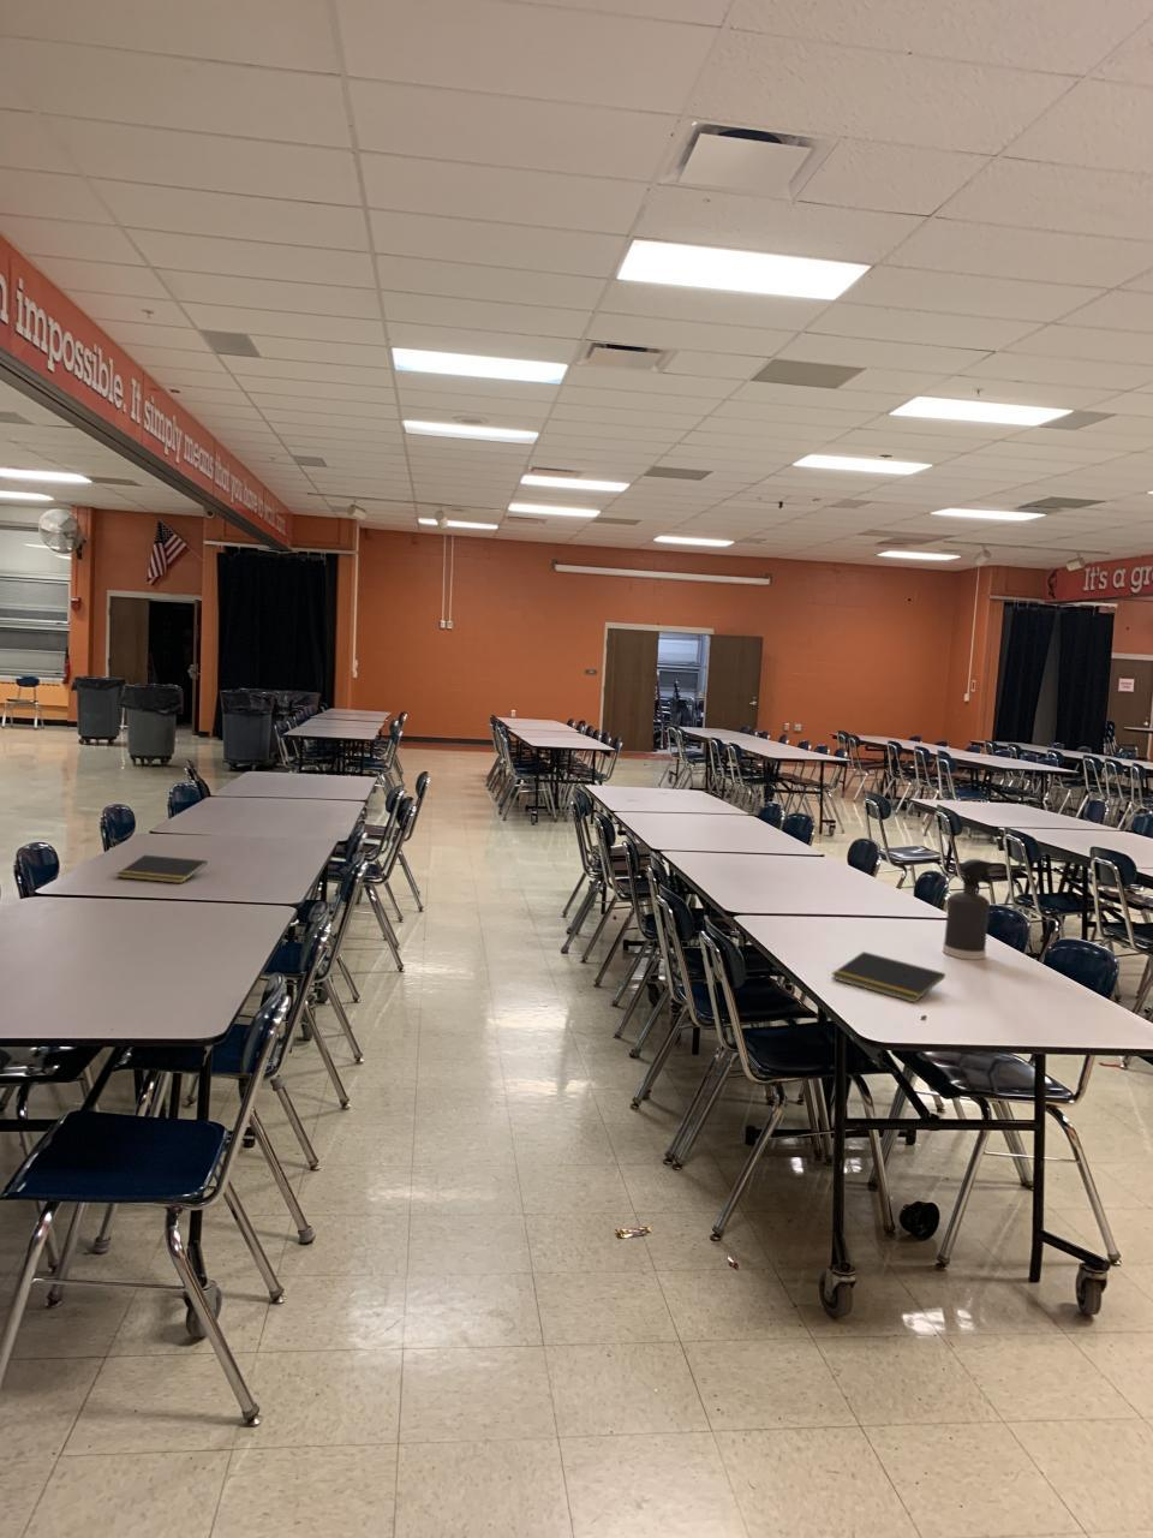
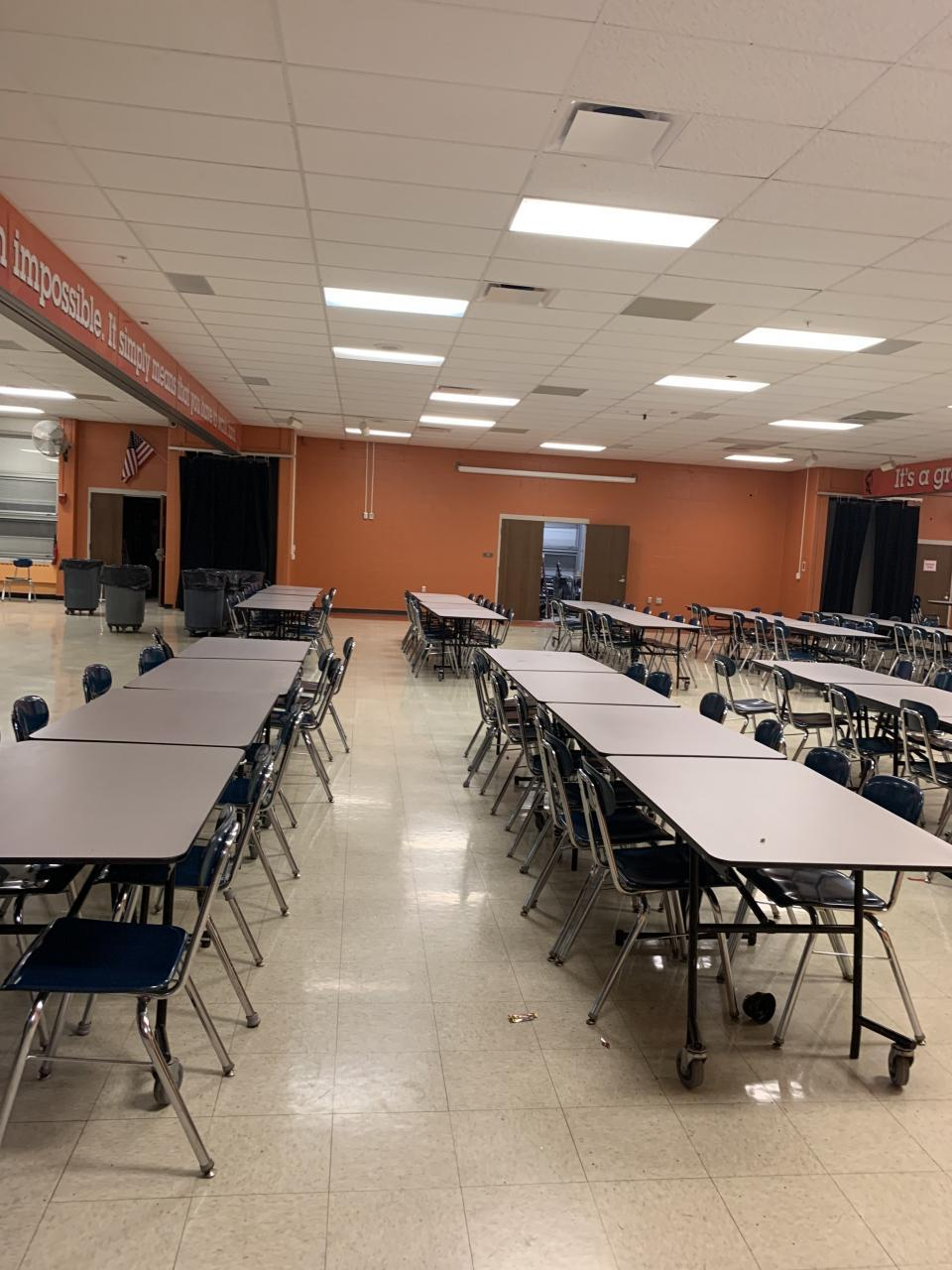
- spray bottle [941,857,993,962]
- notepad [116,854,208,884]
- notepad [830,951,946,1003]
